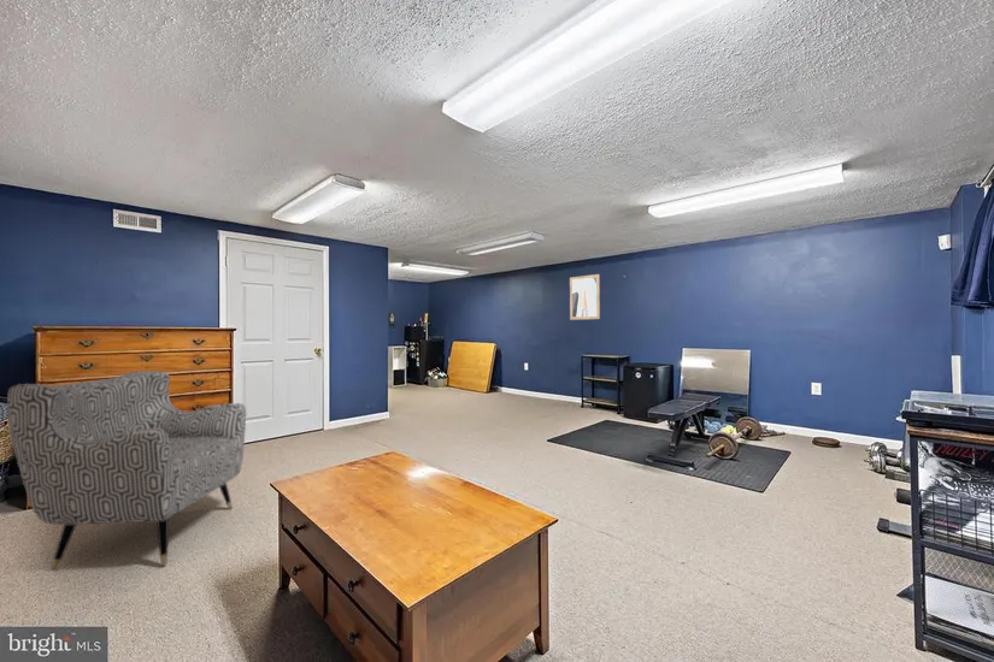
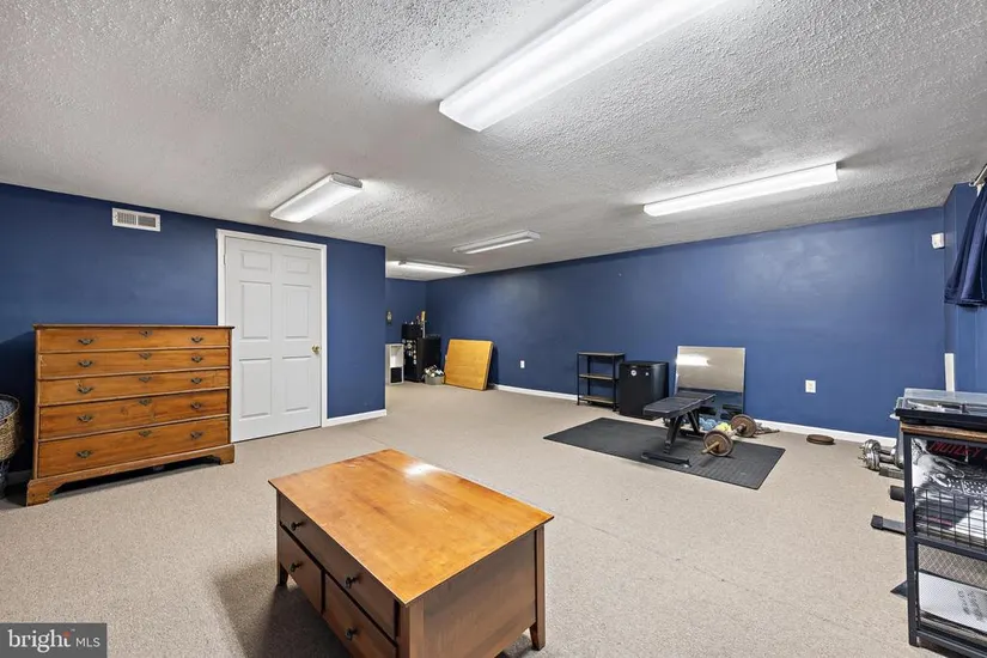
- armchair [6,370,247,571]
- wall art [569,273,601,321]
